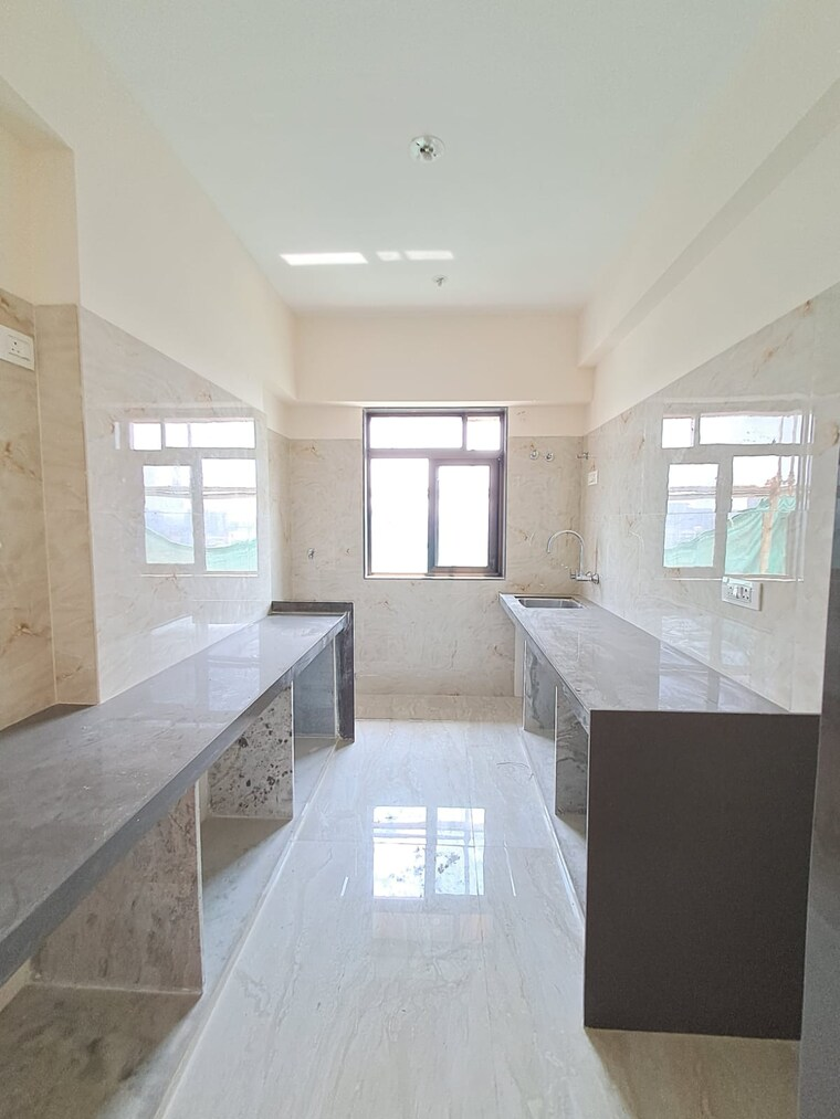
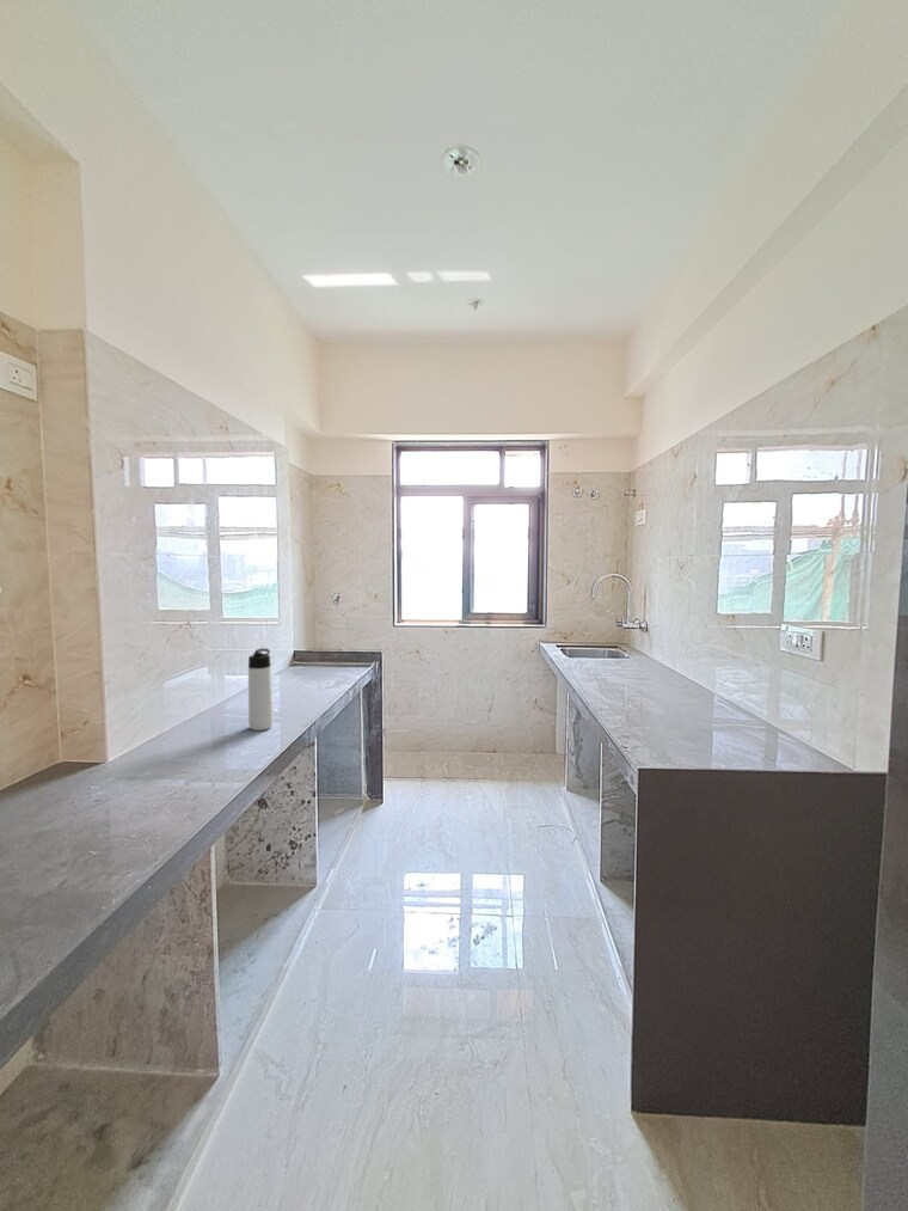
+ thermos bottle [247,648,274,732]
